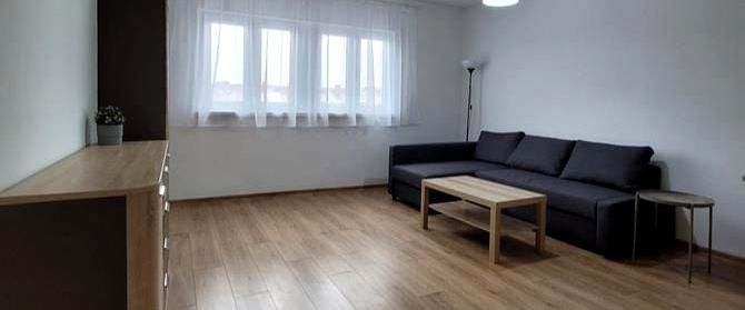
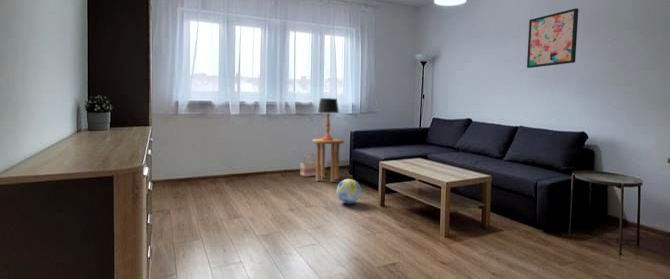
+ side table [311,138,345,183]
+ ball [336,178,362,205]
+ basket [299,151,321,178]
+ wall art [526,7,579,69]
+ table lamp [317,97,340,140]
